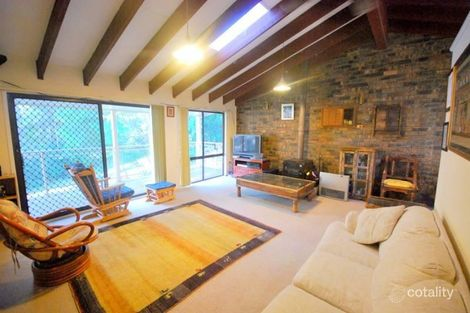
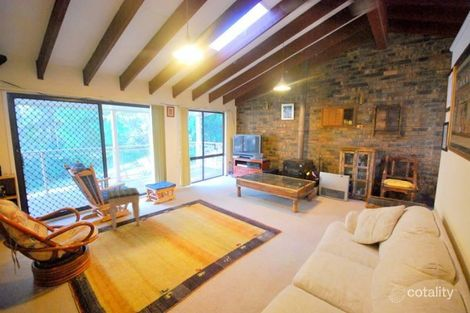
+ footstool [106,187,141,231]
